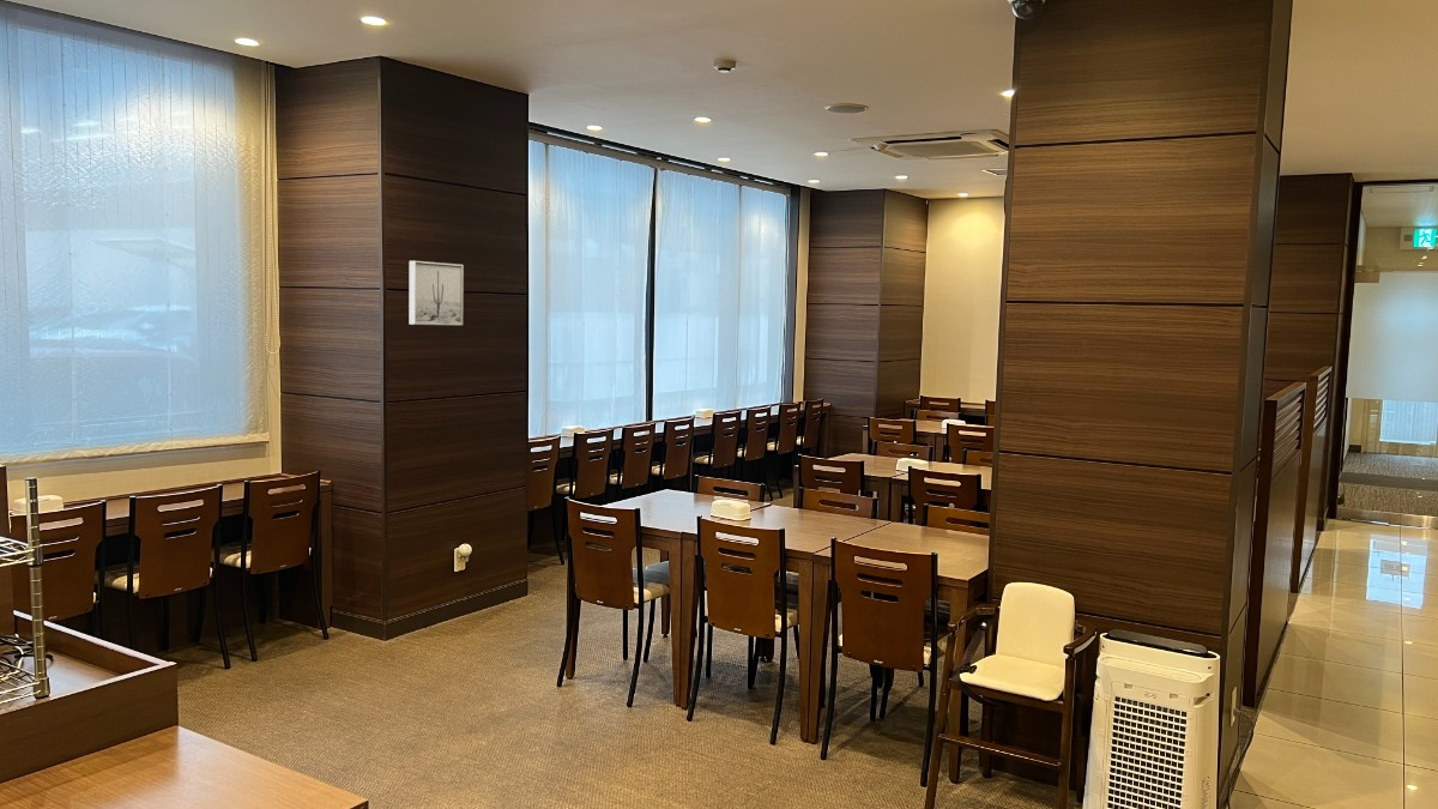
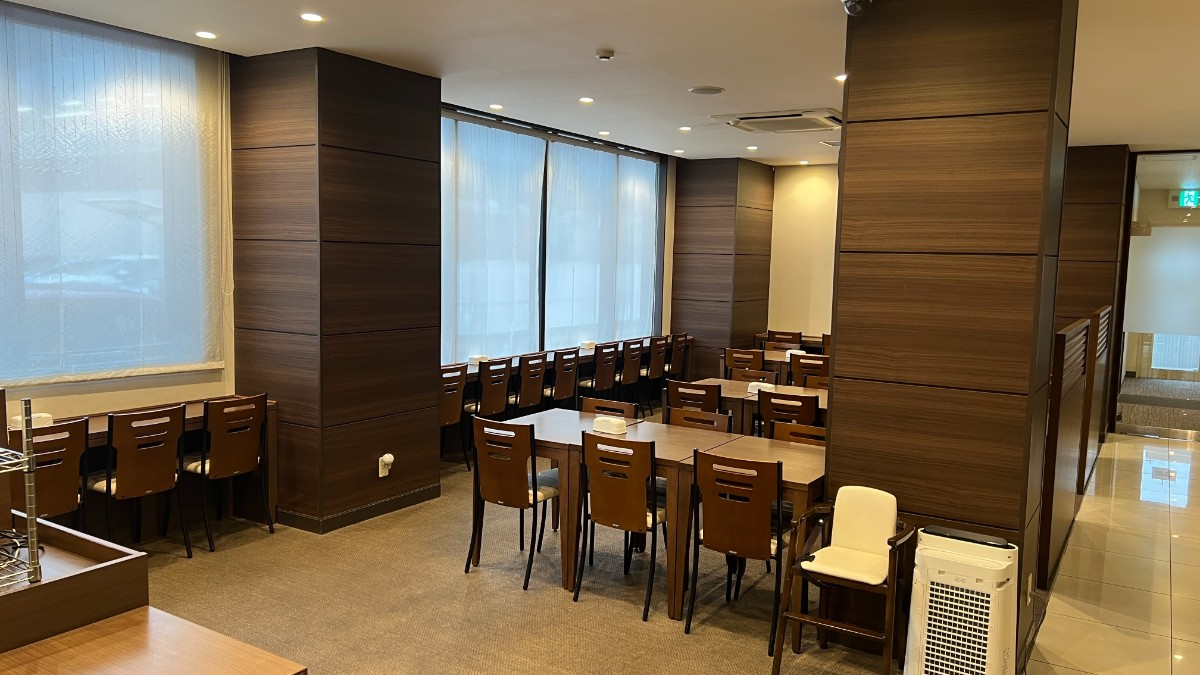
- wall art [409,260,465,326]
